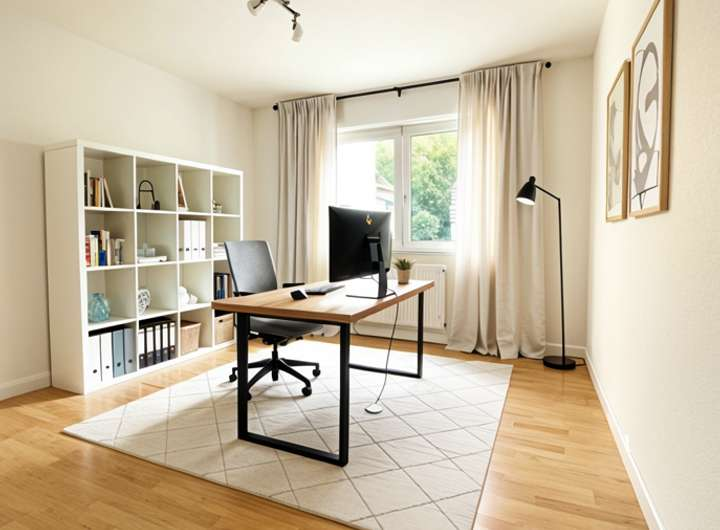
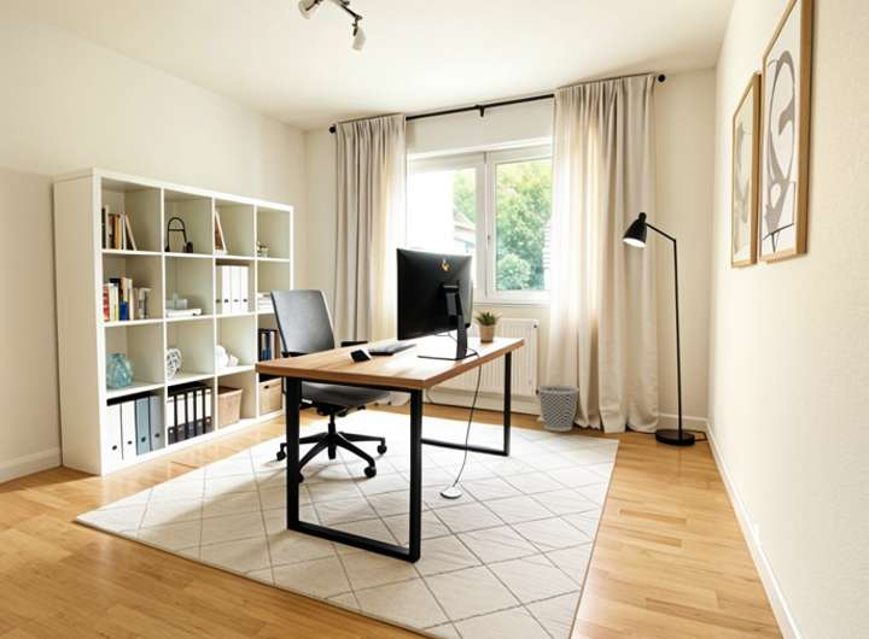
+ wastebasket [536,383,581,433]
